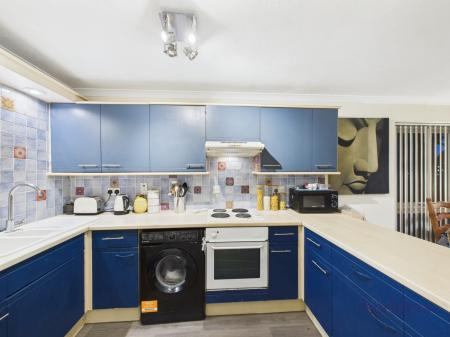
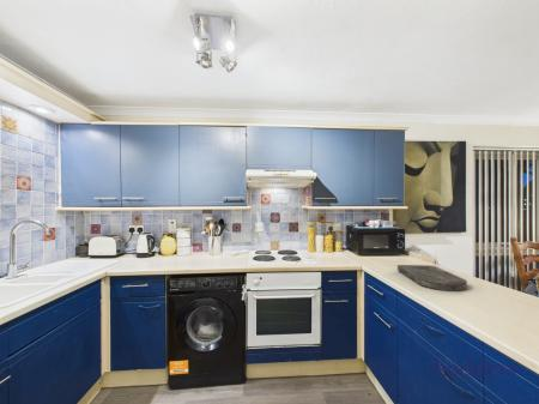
+ cutting board [396,264,468,293]
